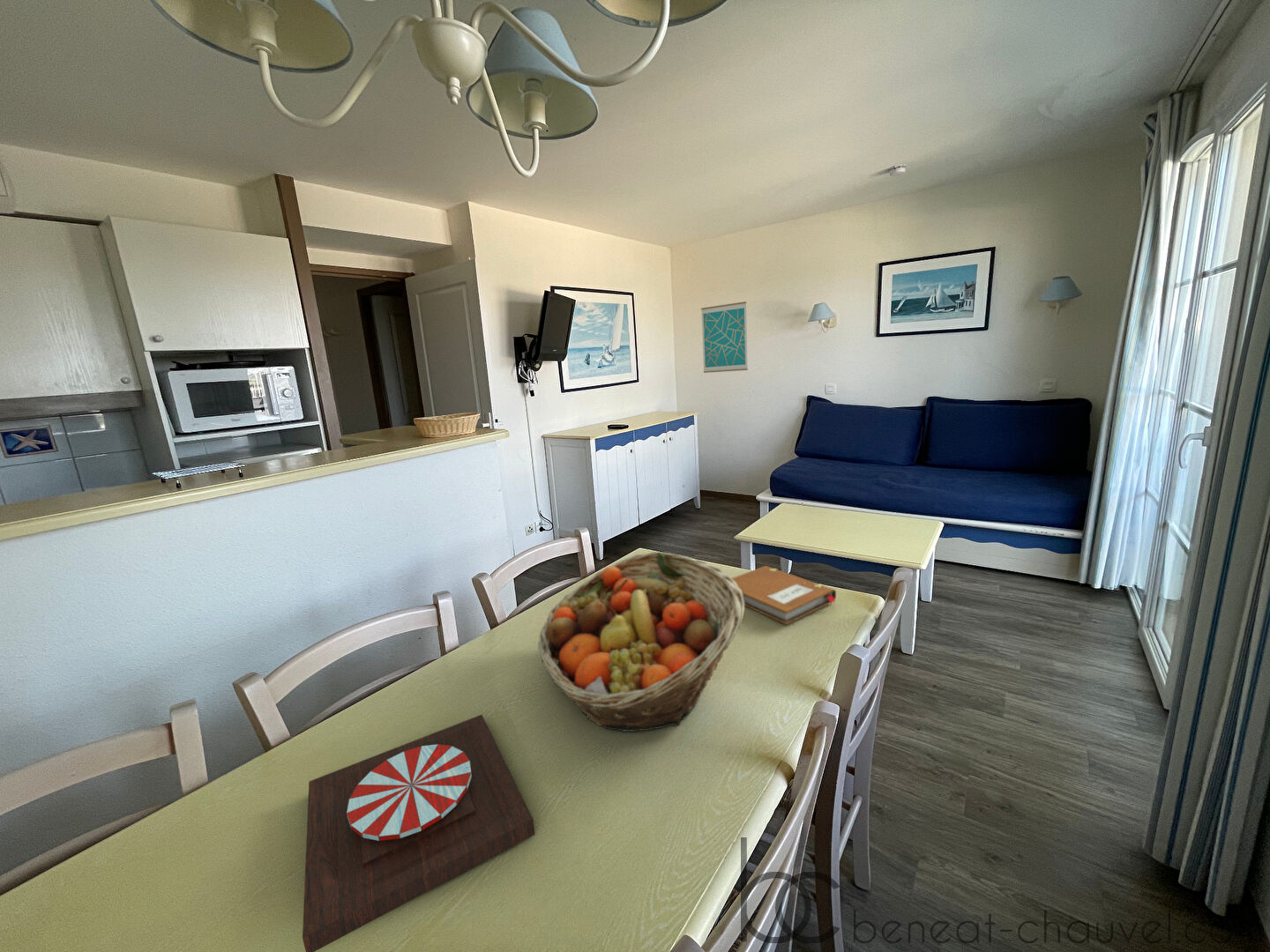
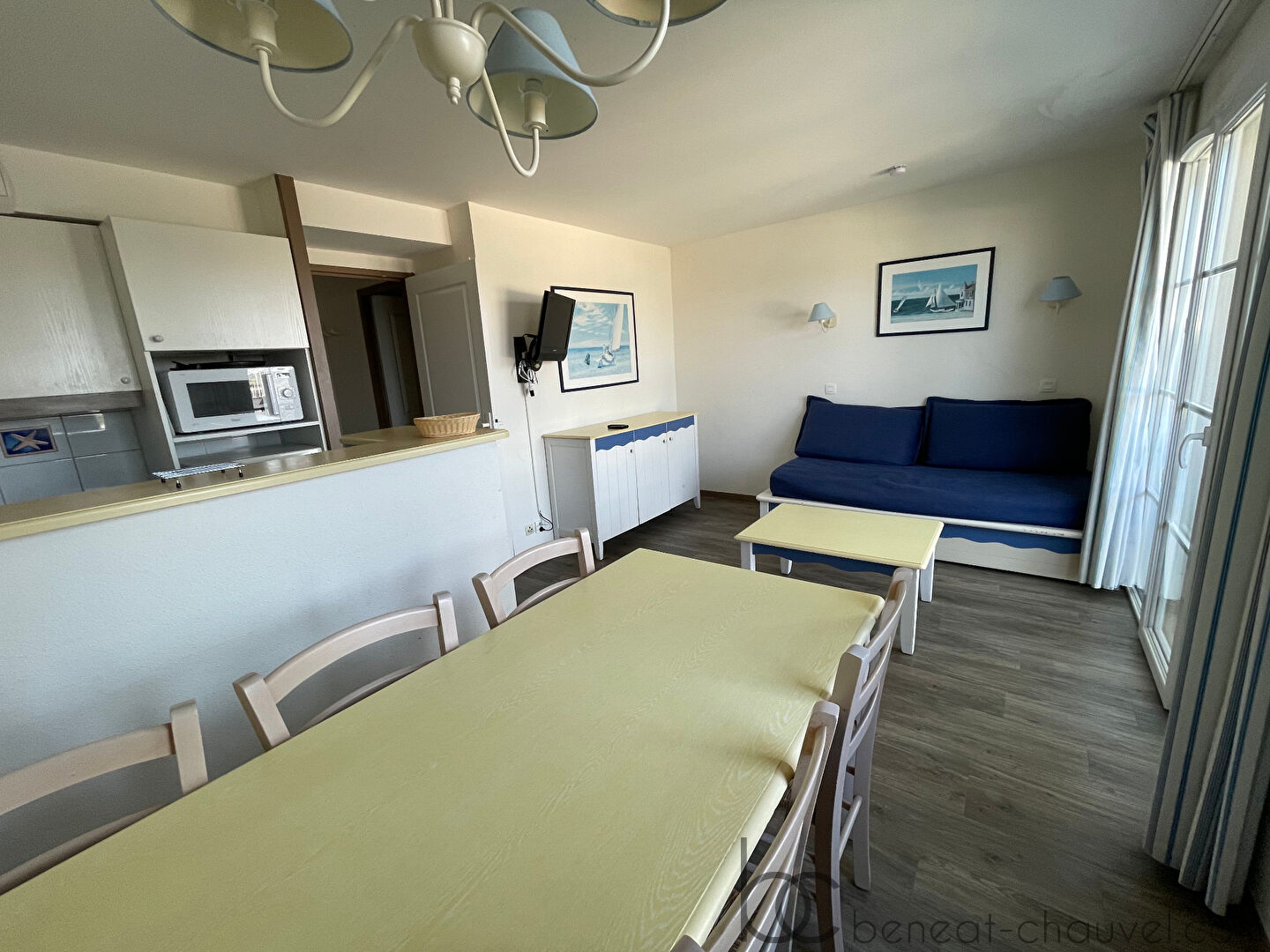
- plate [302,714,535,952]
- wall art [700,301,749,374]
- fruit basket [537,551,745,733]
- notebook [731,565,837,625]
